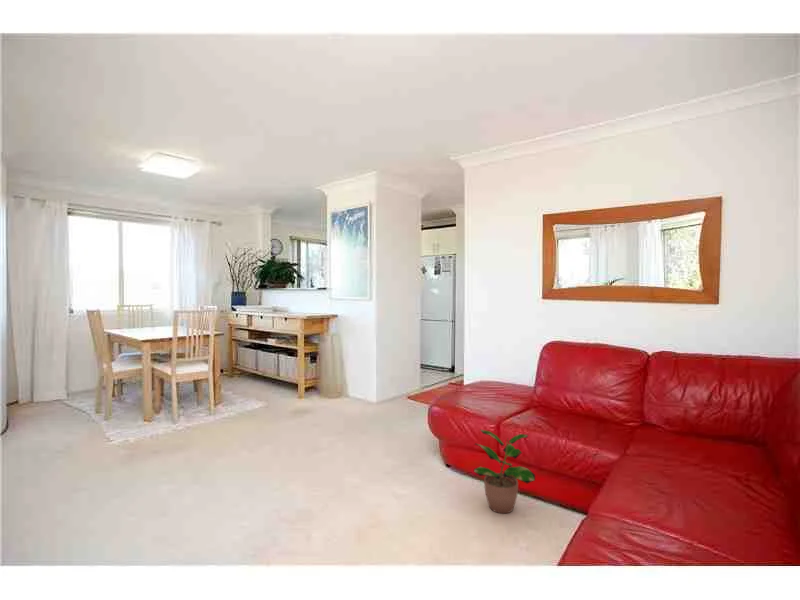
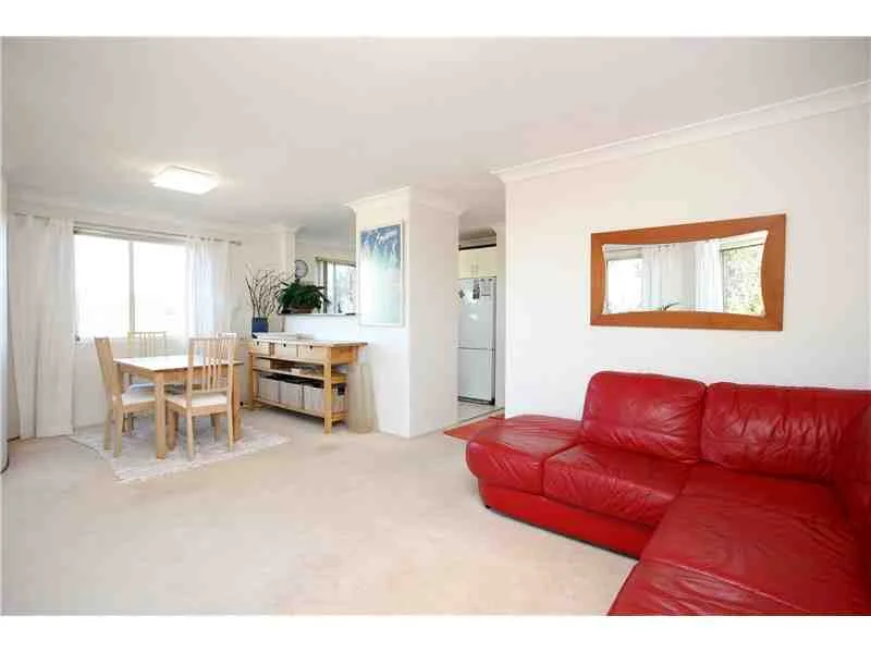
- potted plant [473,429,536,515]
